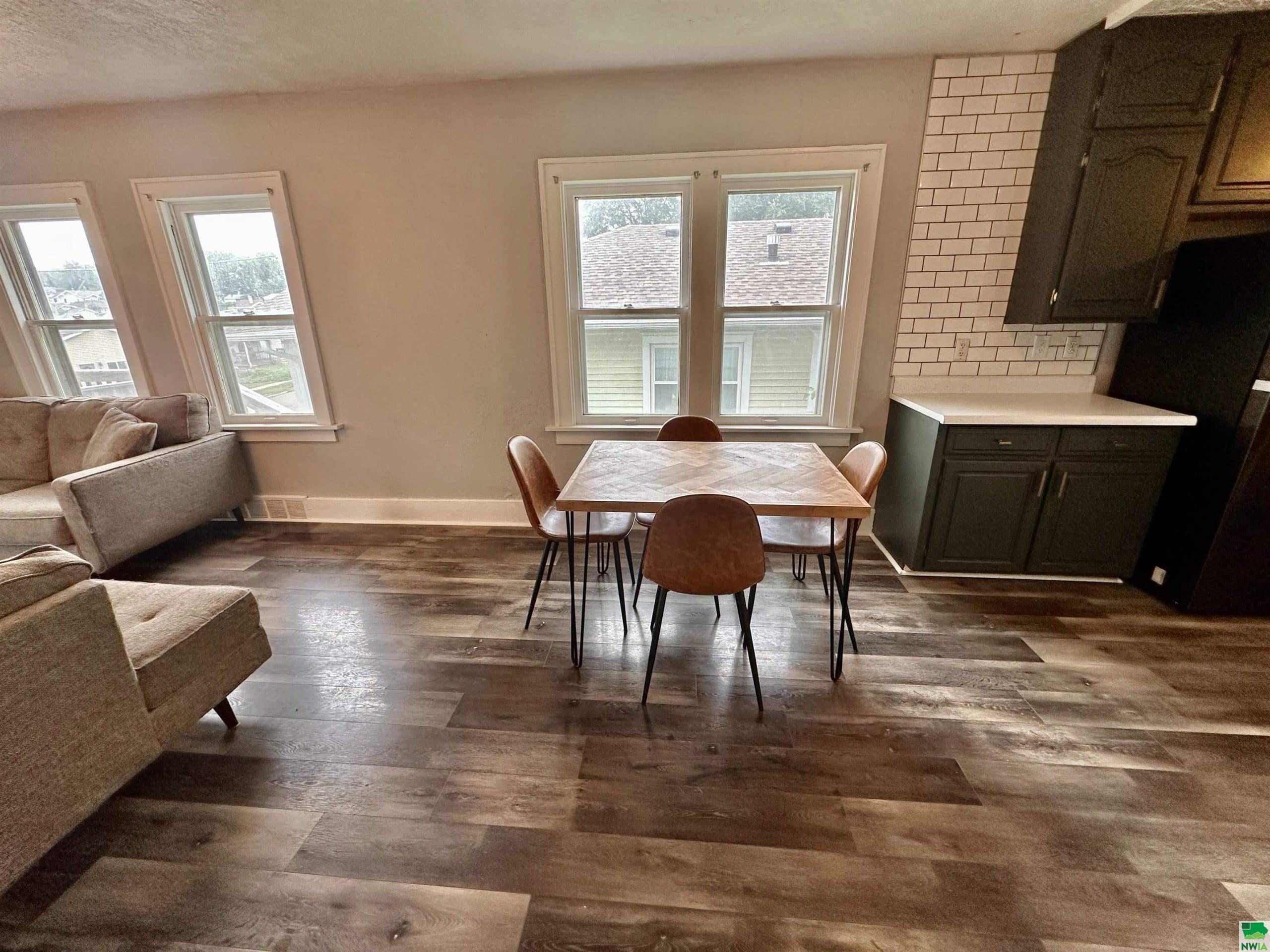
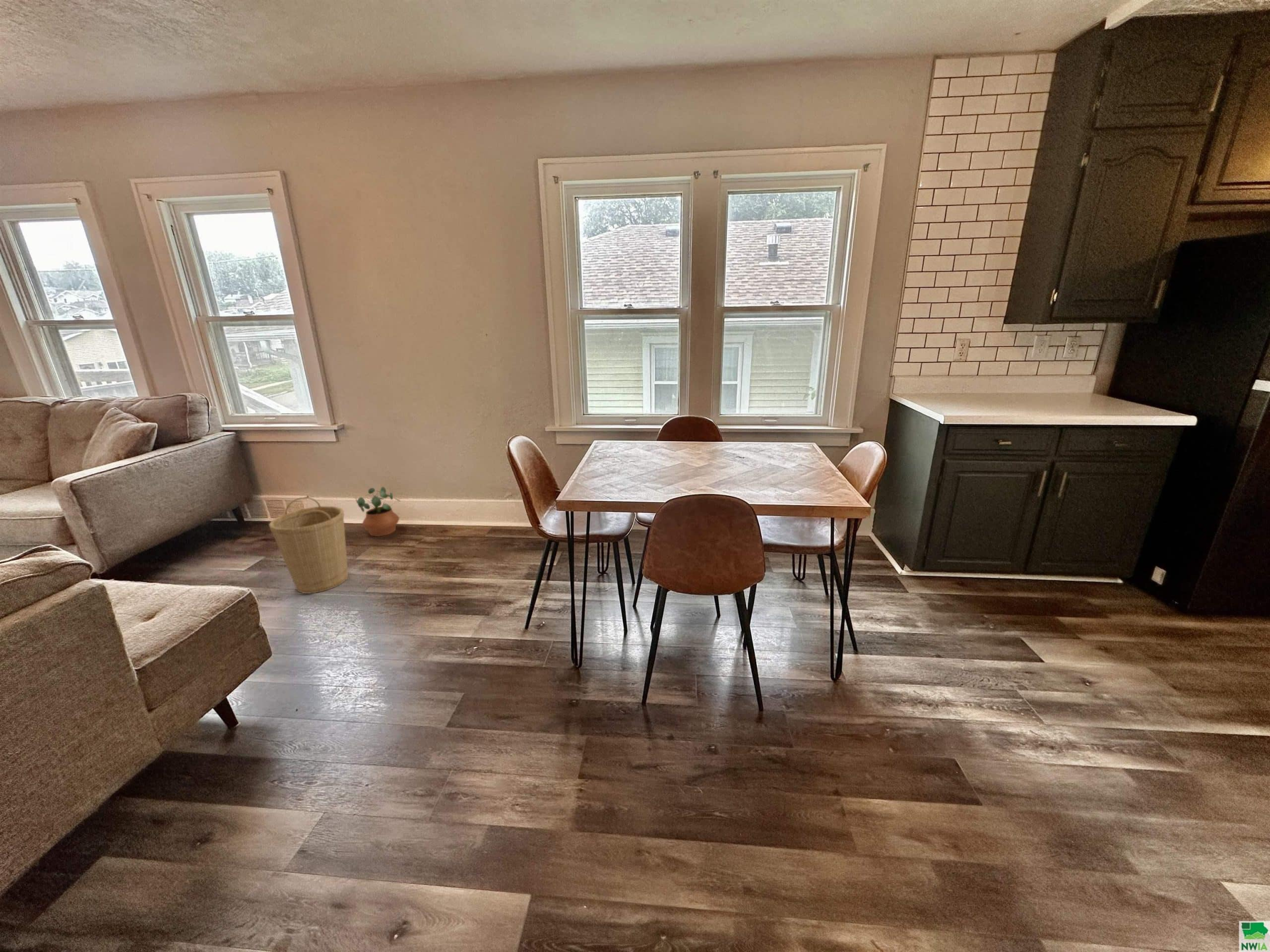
+ potted plant [355,486,401,537]
+ basket [268,497,349,594]
